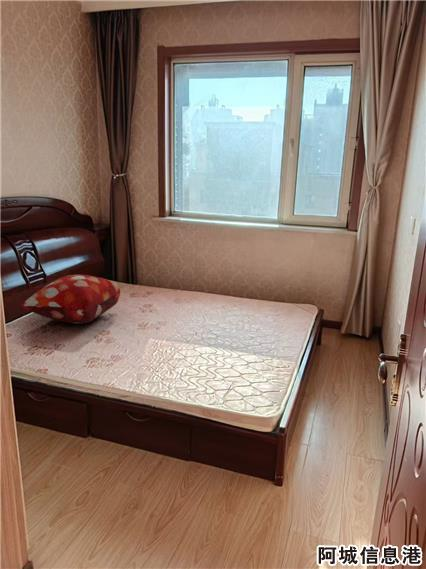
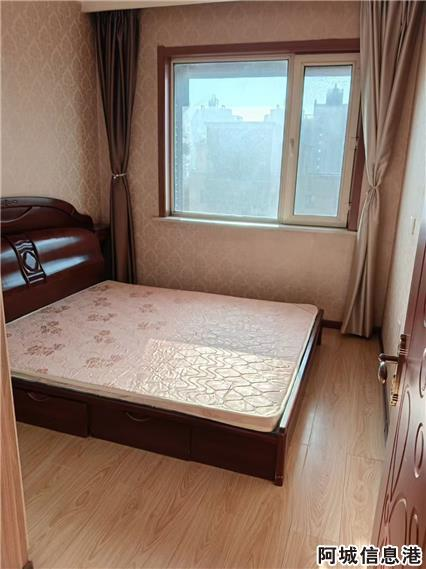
- decorative pillow [21,274,121,324]
